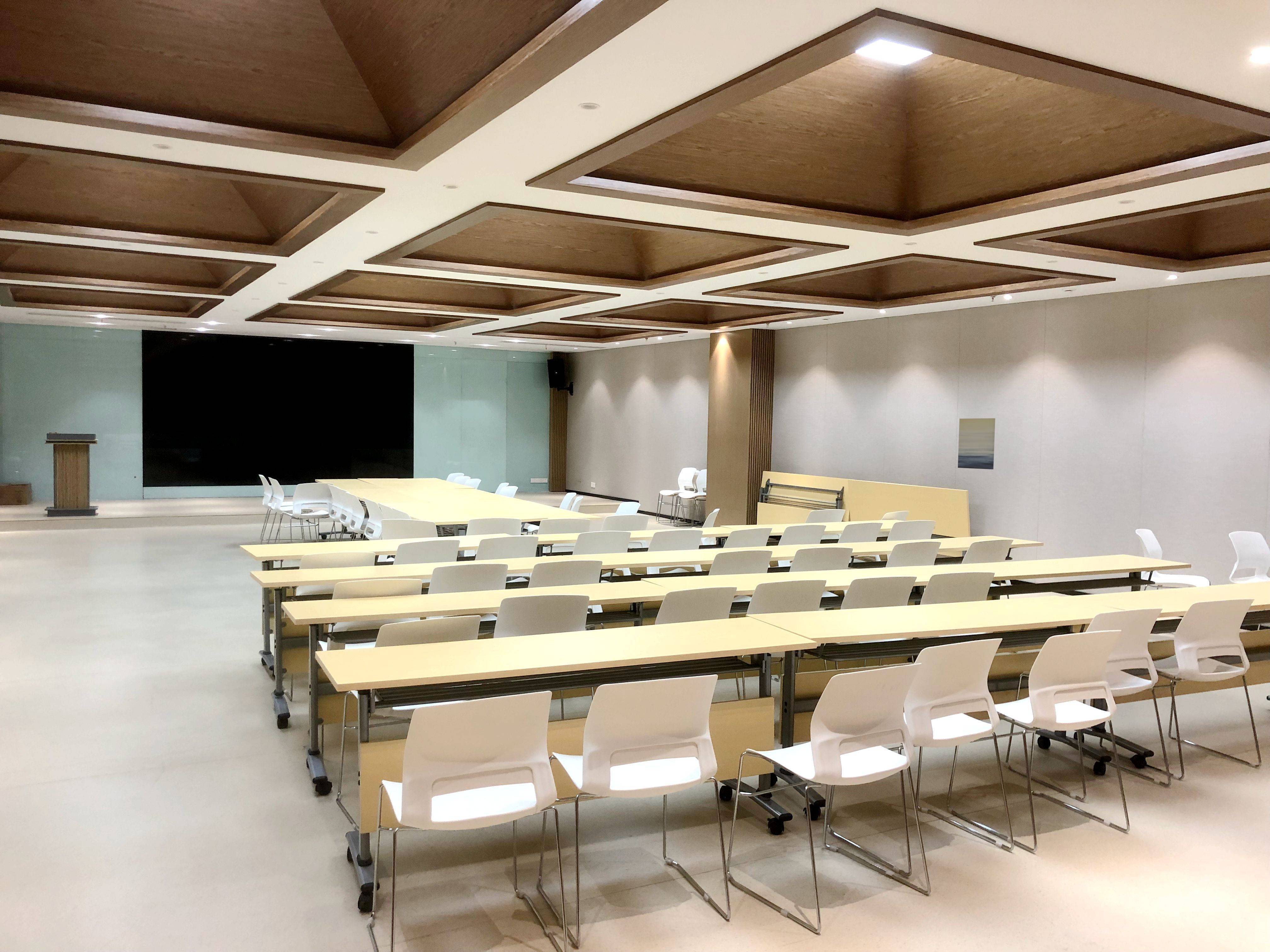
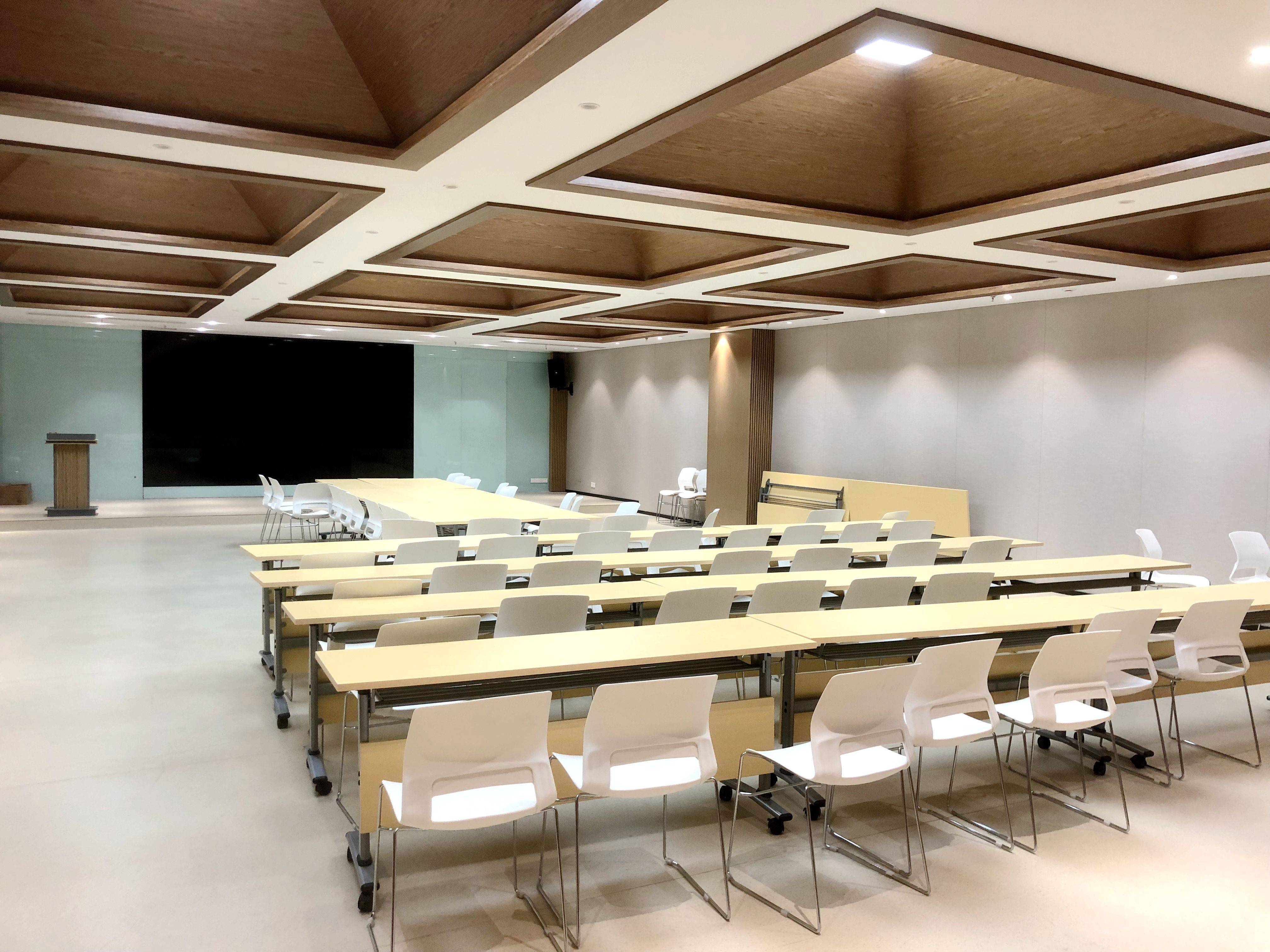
- wall art [958,418,996,470]
